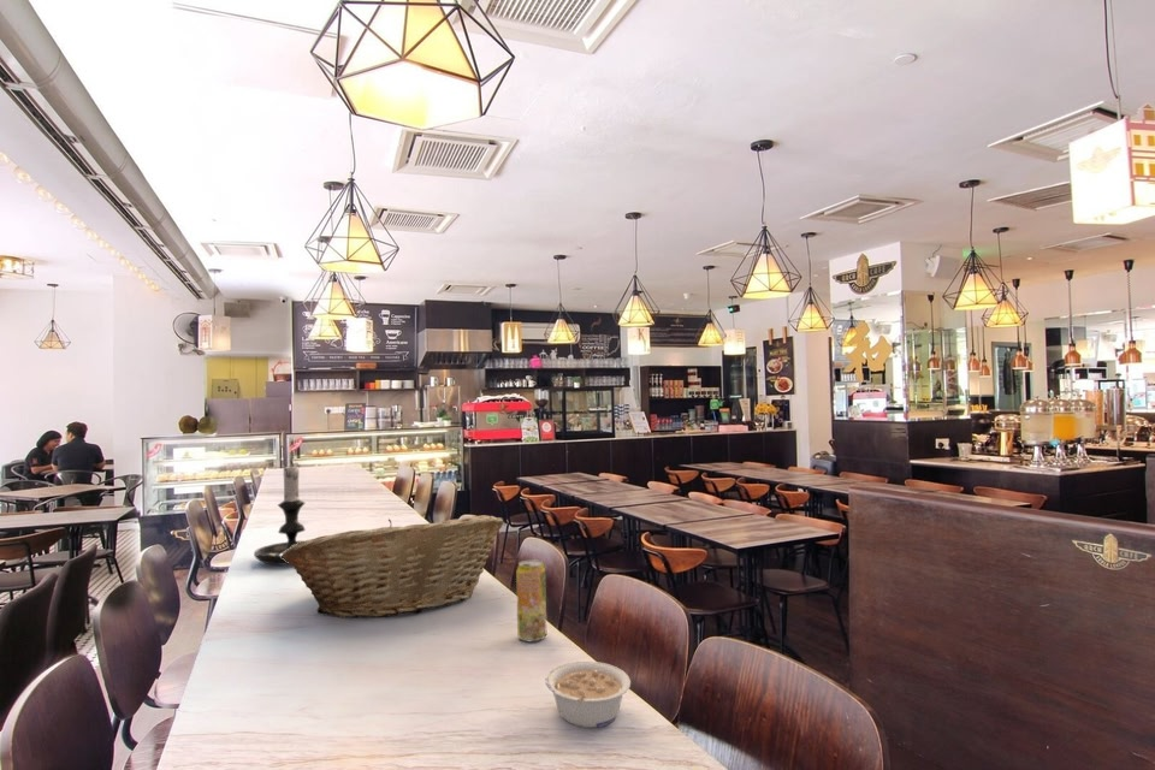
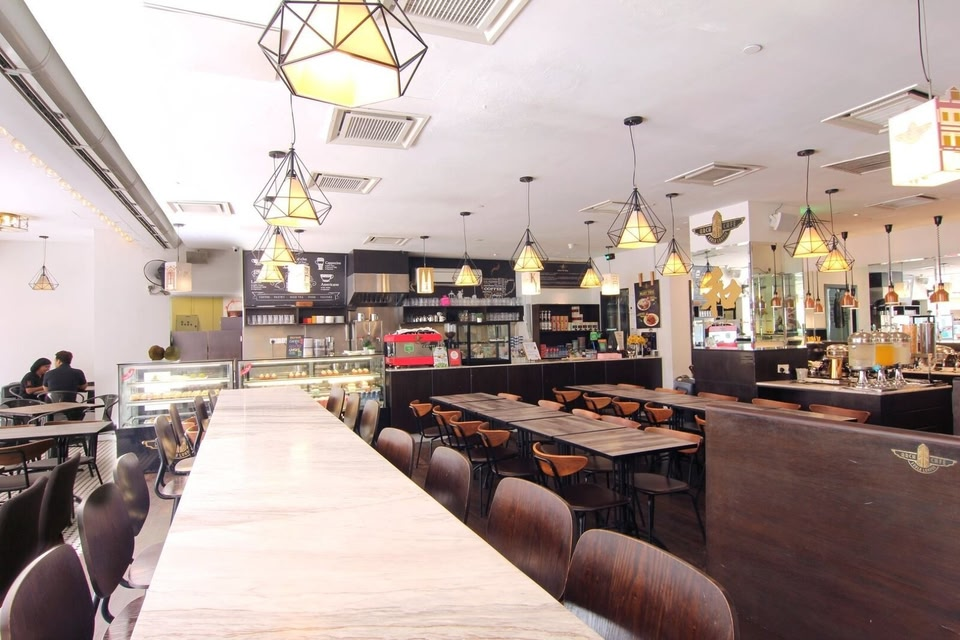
- fruit basket [282,514,504,620]
- beverage can [515,558,547,642]
- legume [544,661,632,729]
- candle holder [253,458,307,567]
